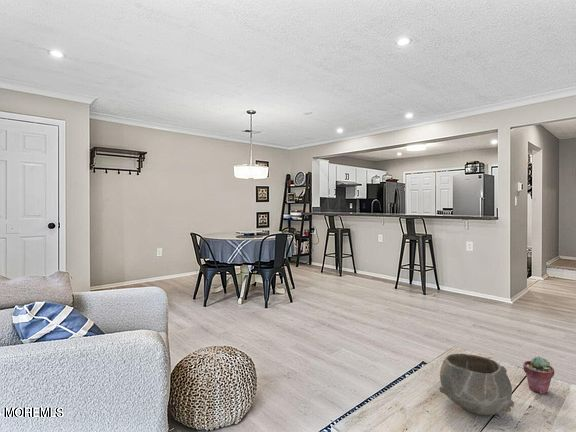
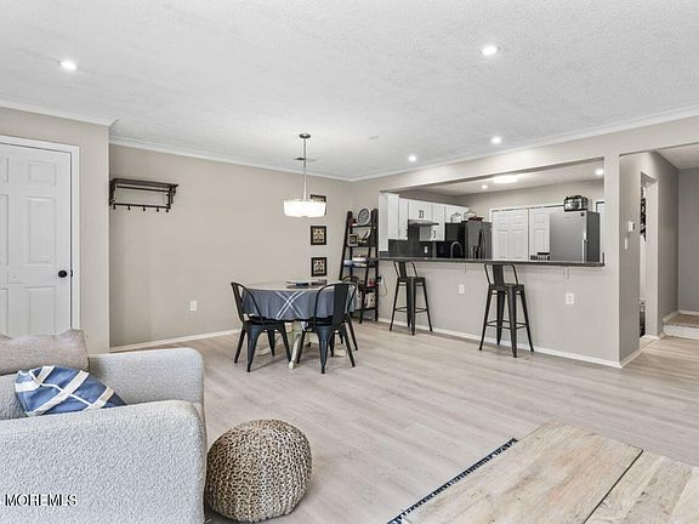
- potted succulent [522,355,555,395]
- bowl [439,353,515,417]
